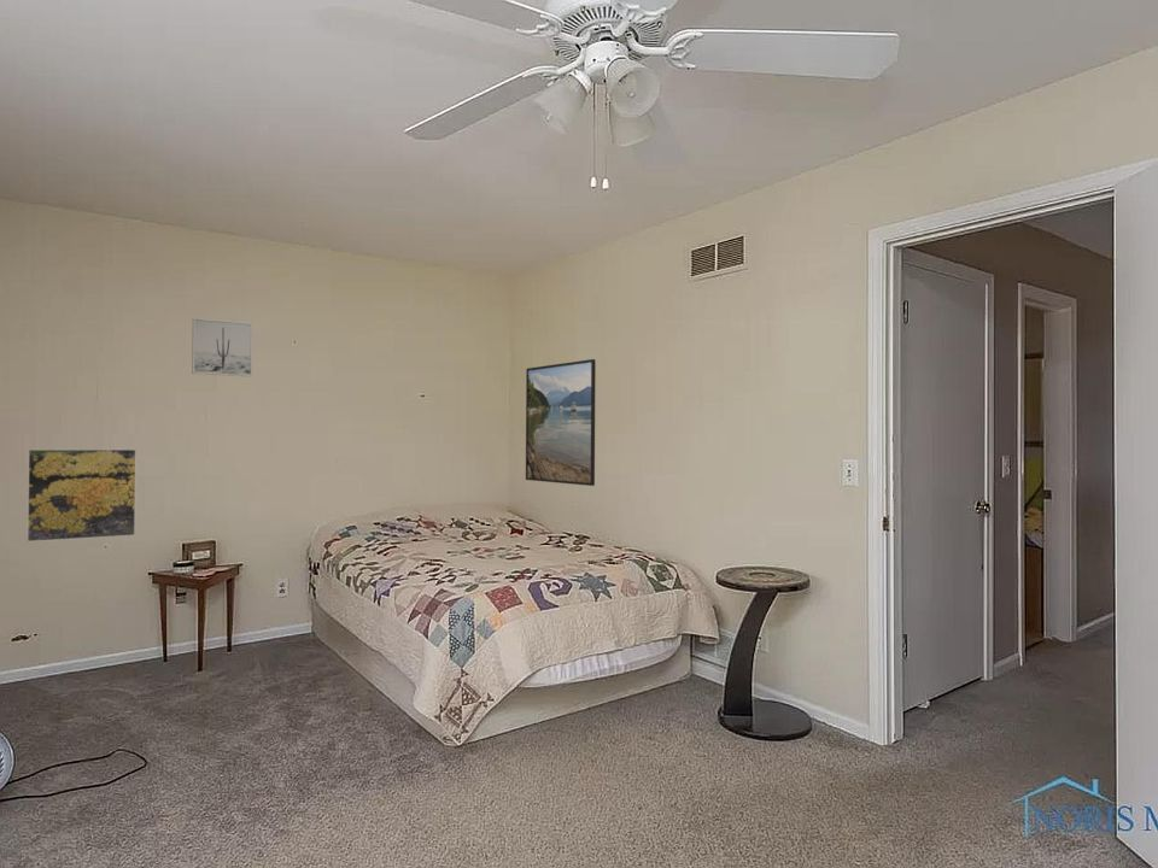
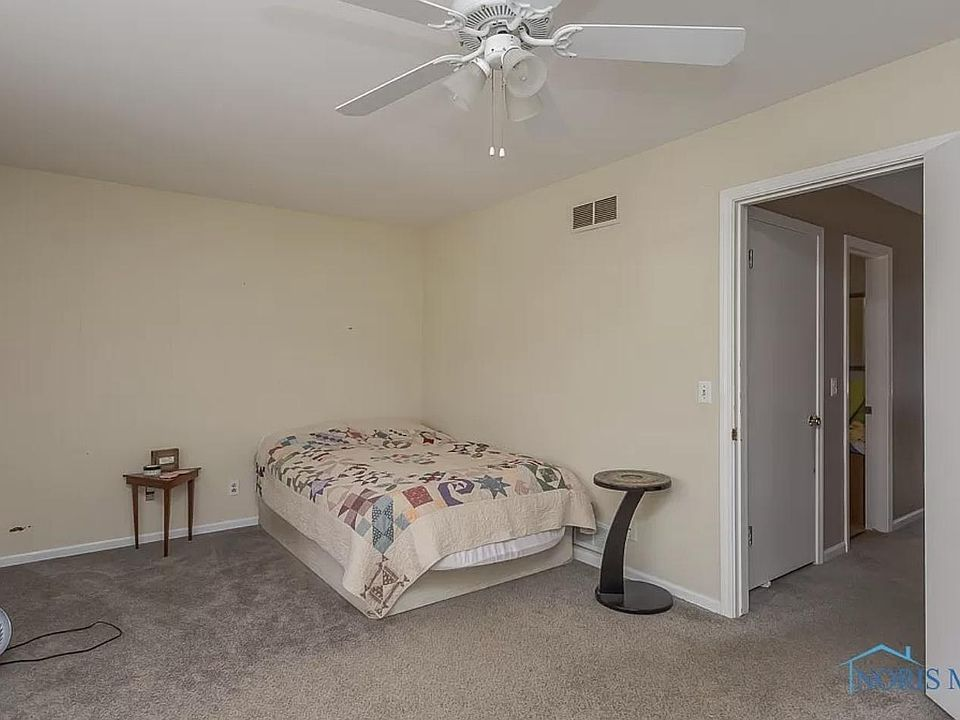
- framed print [25,448,138,544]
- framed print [525,358,597,487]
- wall art [191,317,255,377]
